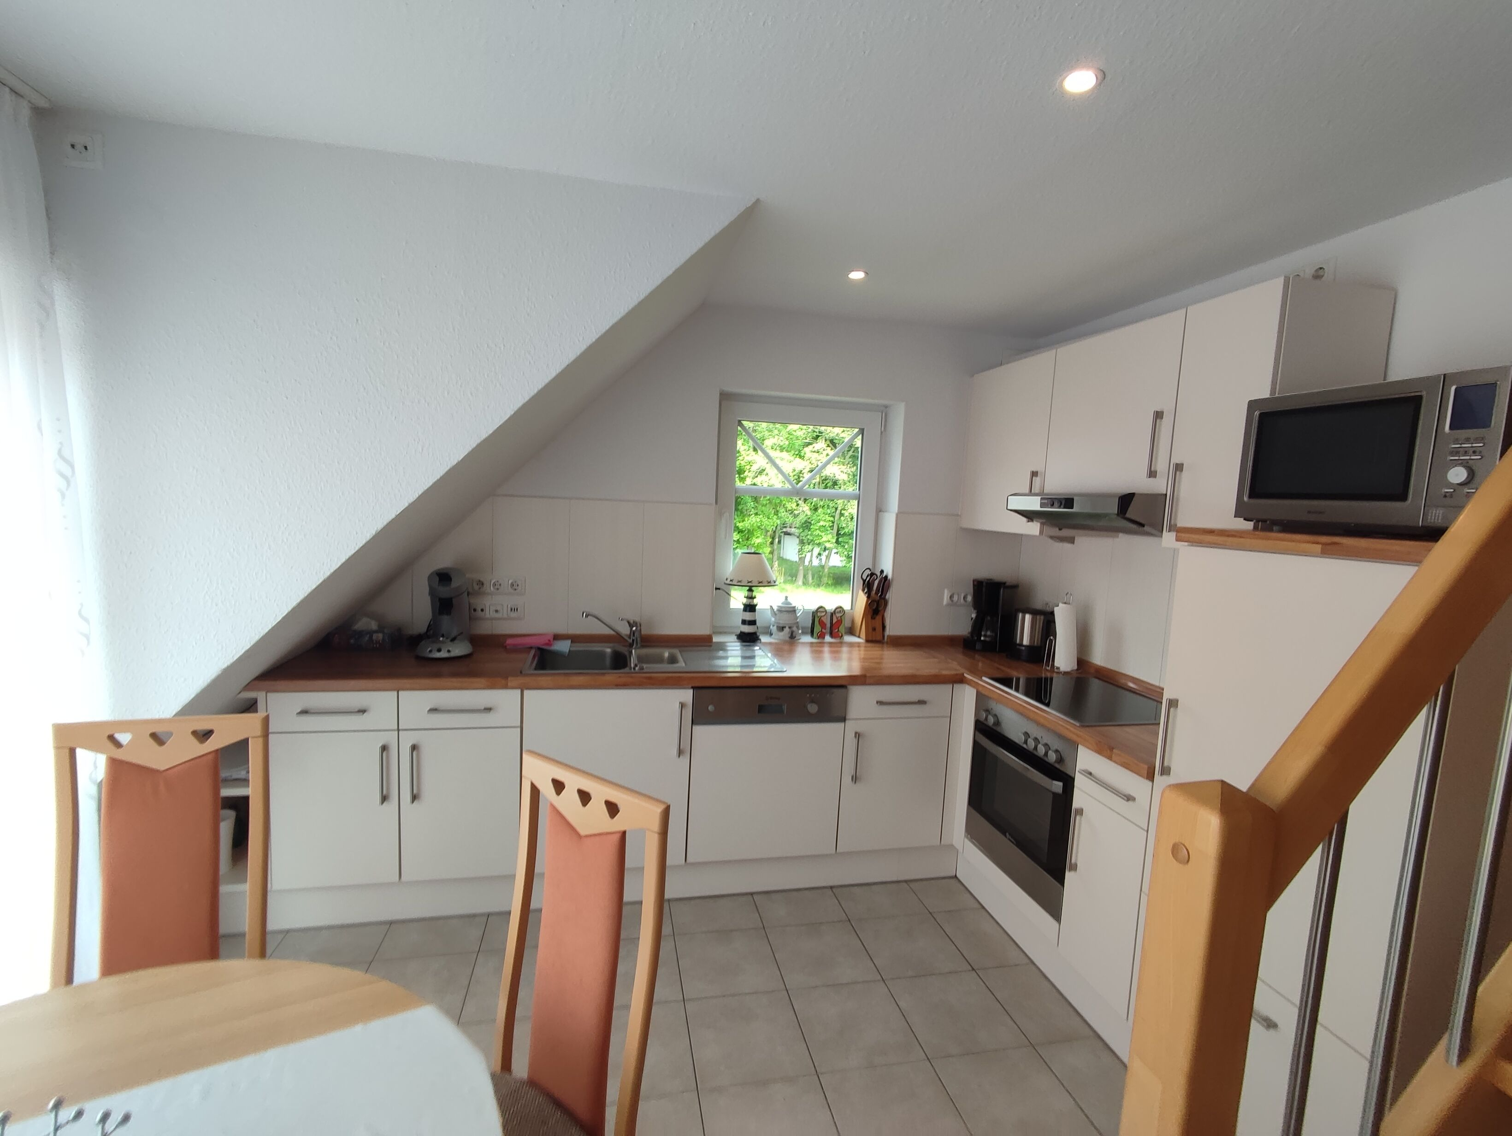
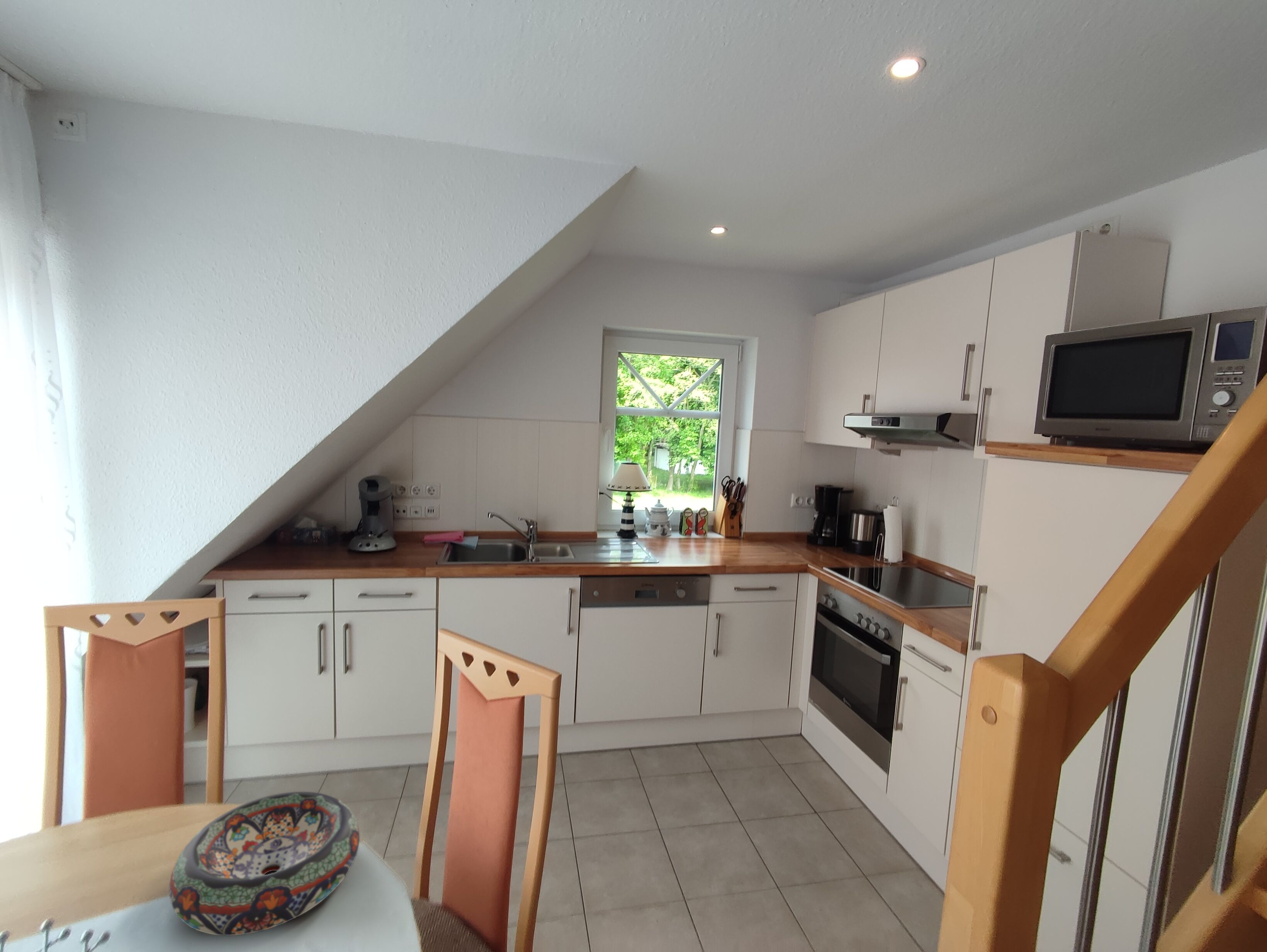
+ decorative bowl [168,791,360,936]
